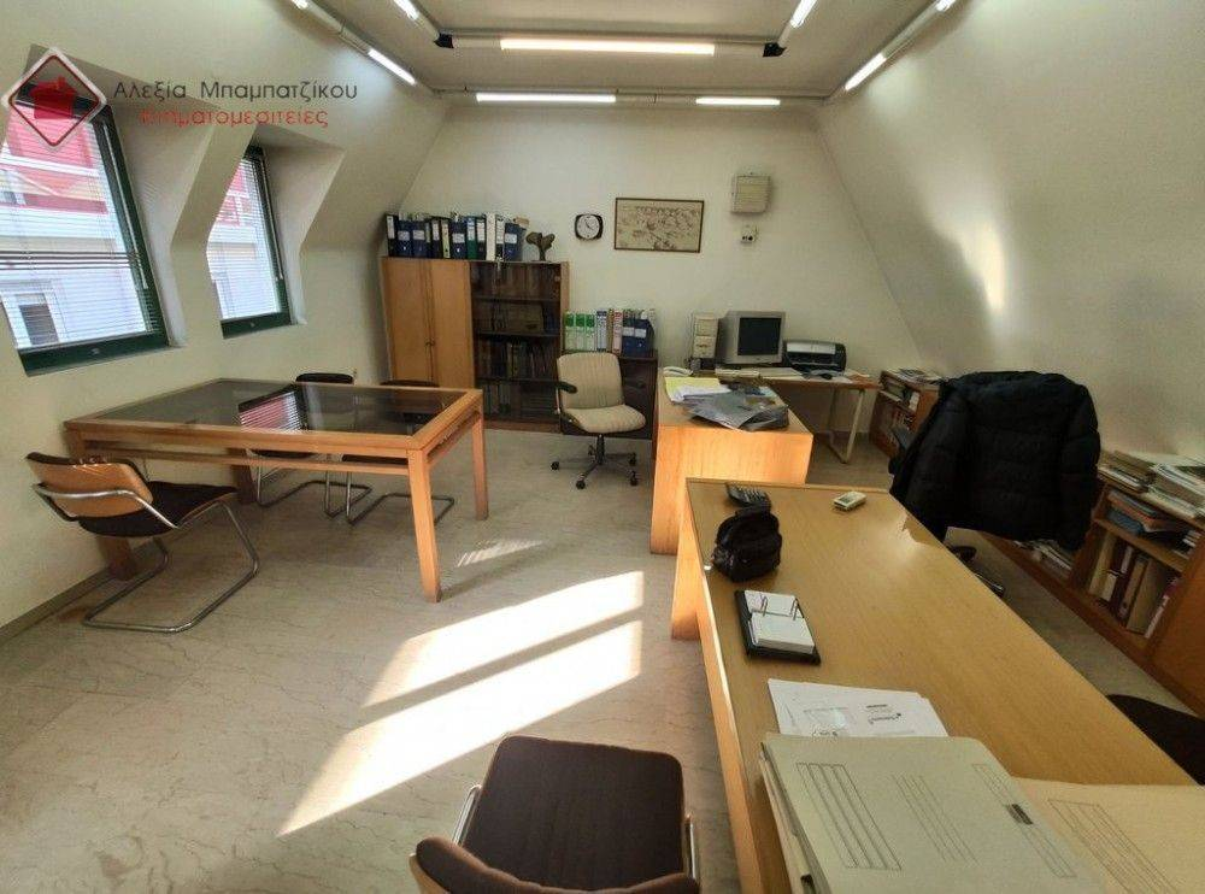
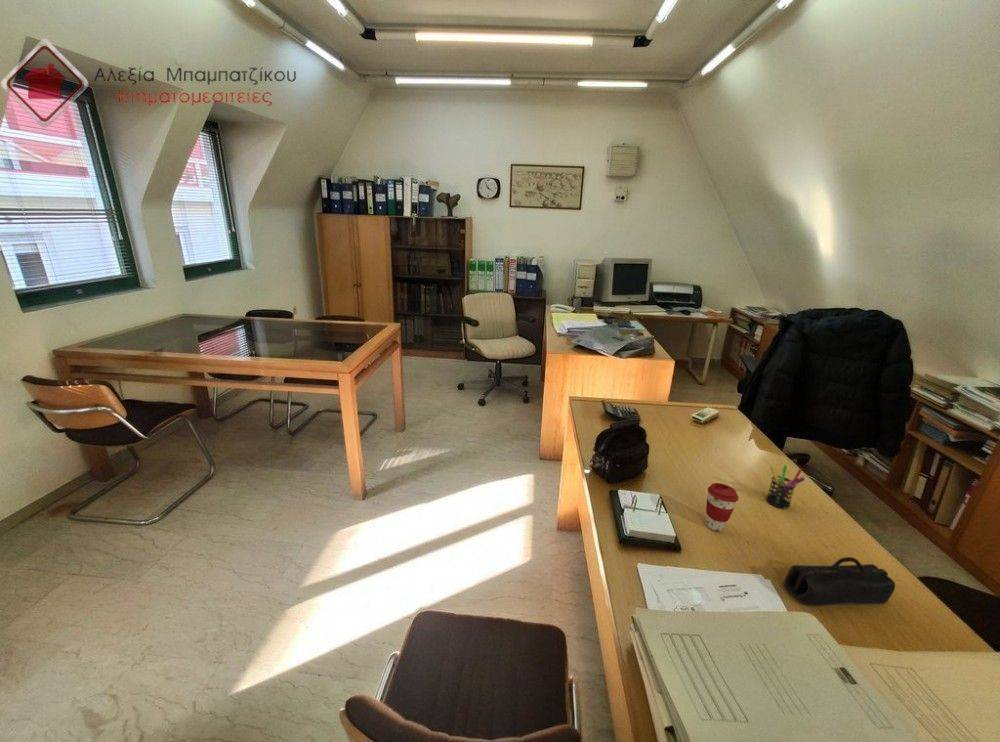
+ coffee cup [705,482,740,532]
+ pen holder [765,464,806,509]
+ pencil case [783,556,896,607]
